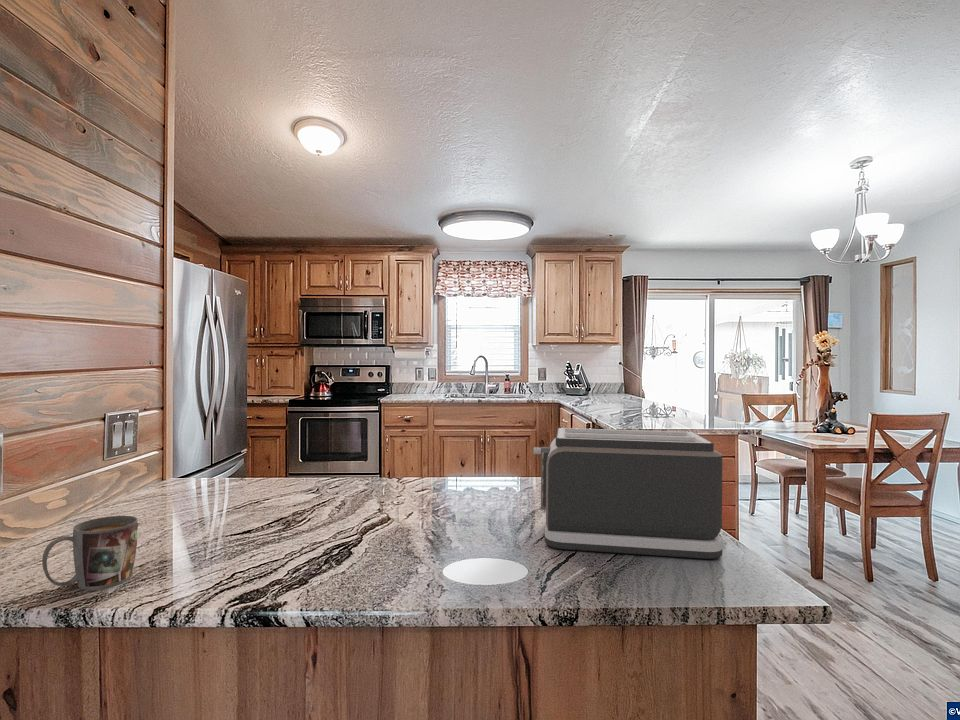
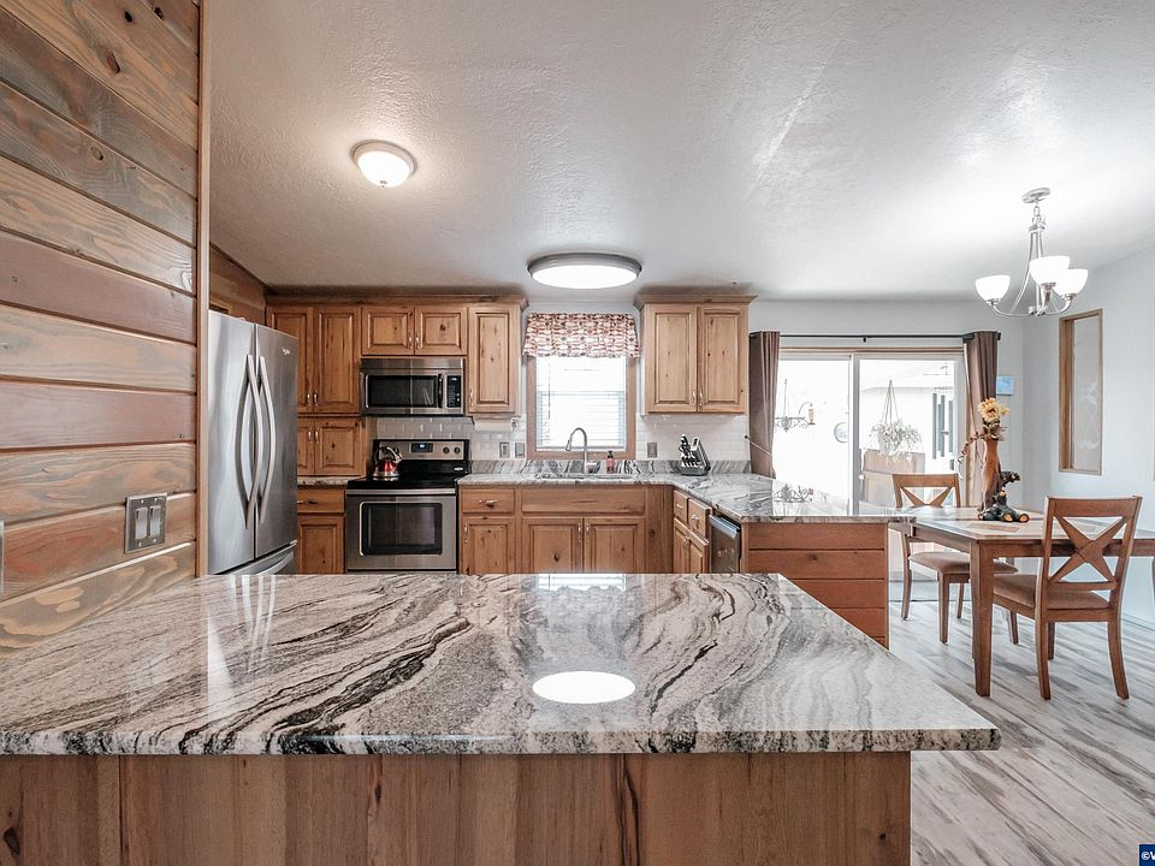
- mug [41,515,139,591]
- toaster [533,427,723,560]
